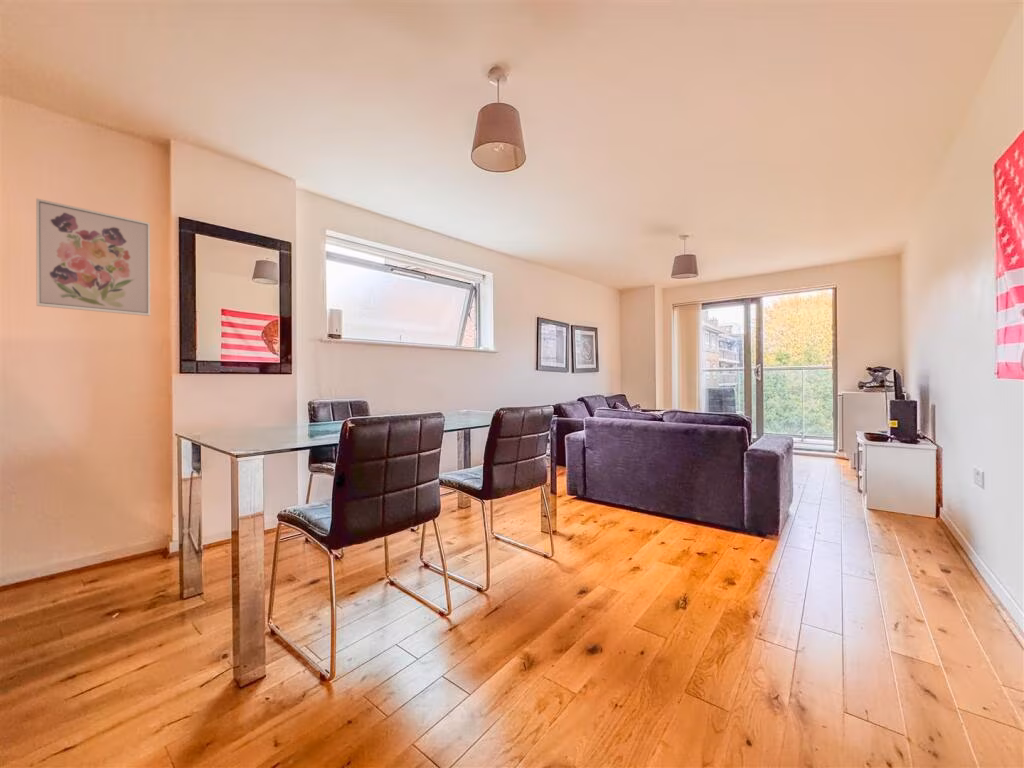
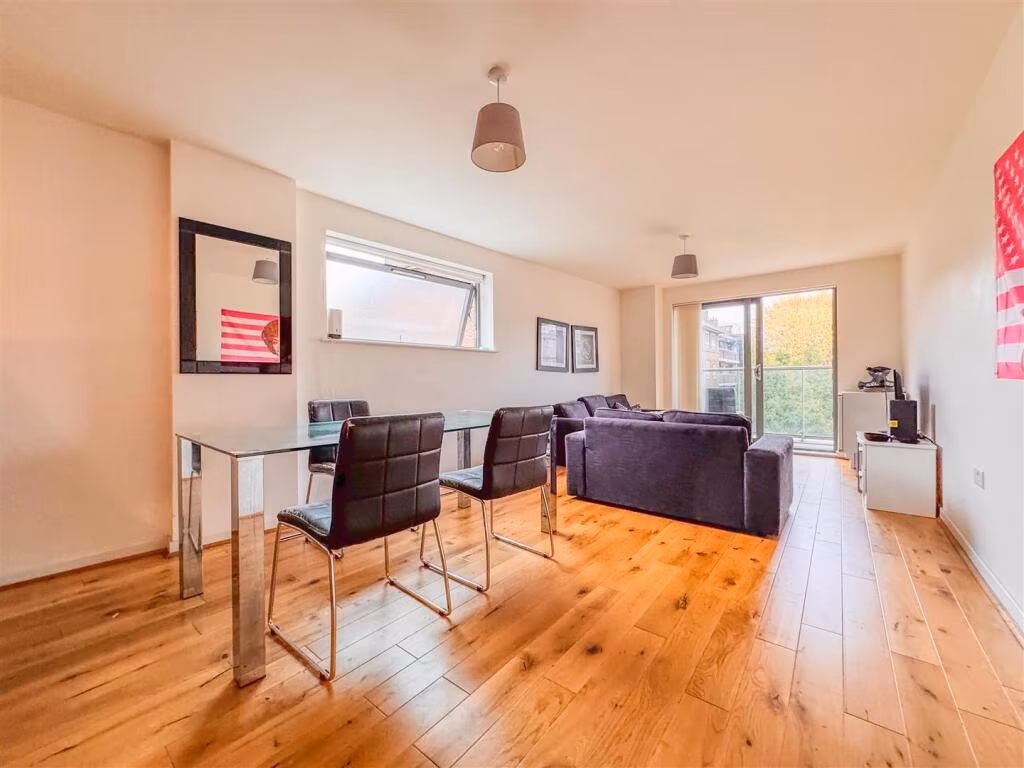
- wall art [35,197,151,317]
